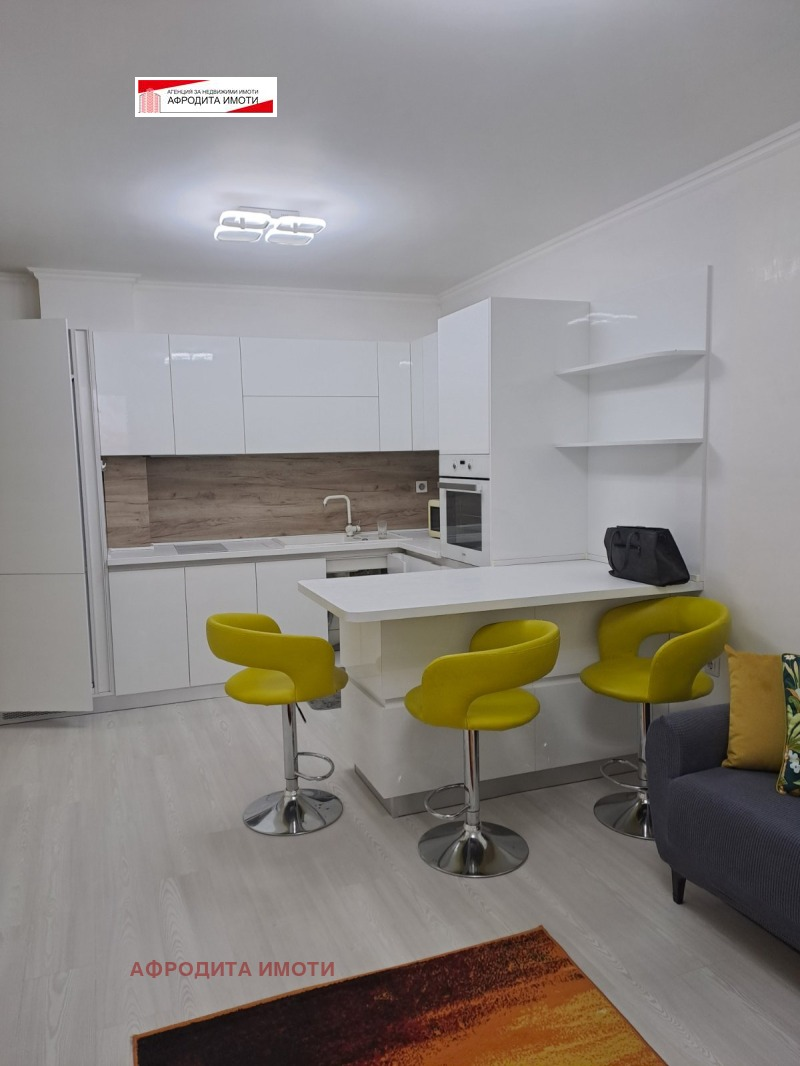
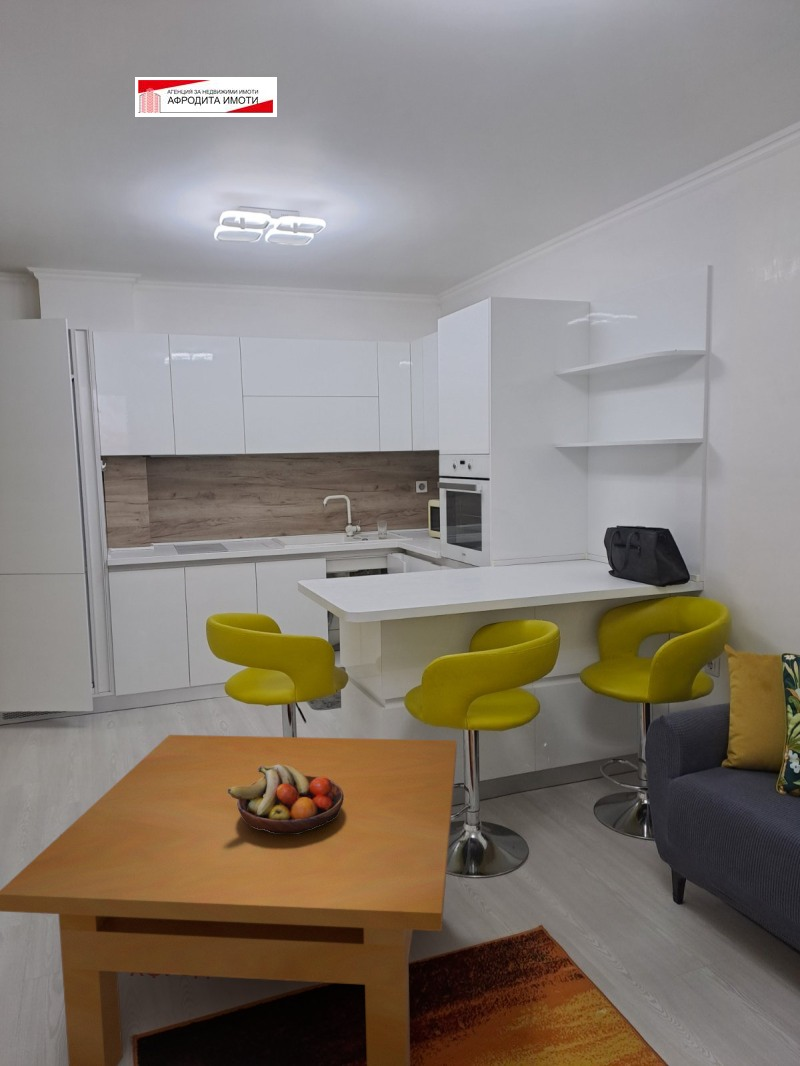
+ fruit bowl [228,764,344,833]
+ table [0,734,458,1066]
